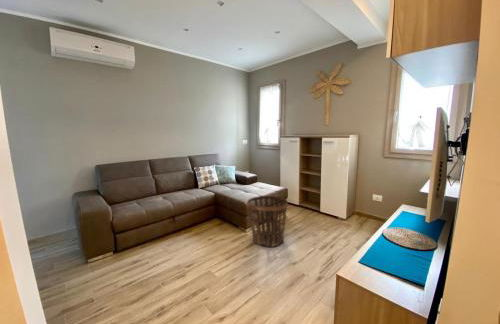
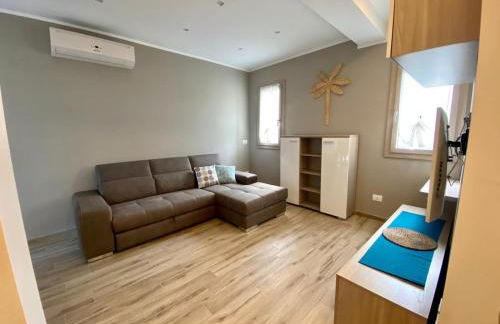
- basket [246,195,289,248]
